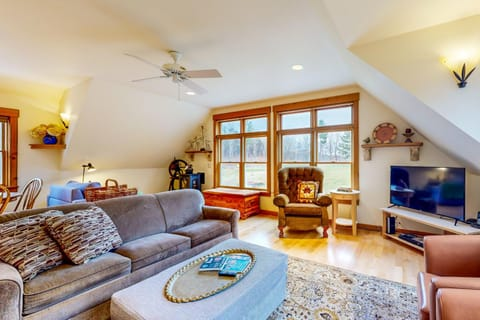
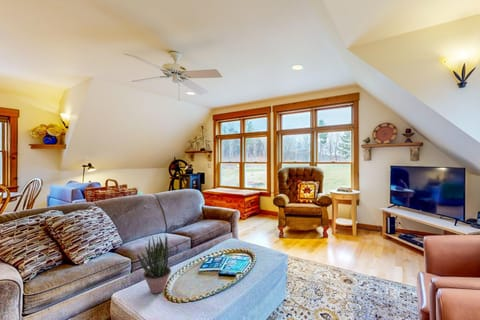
+ potted plant [136,234,172,295]
